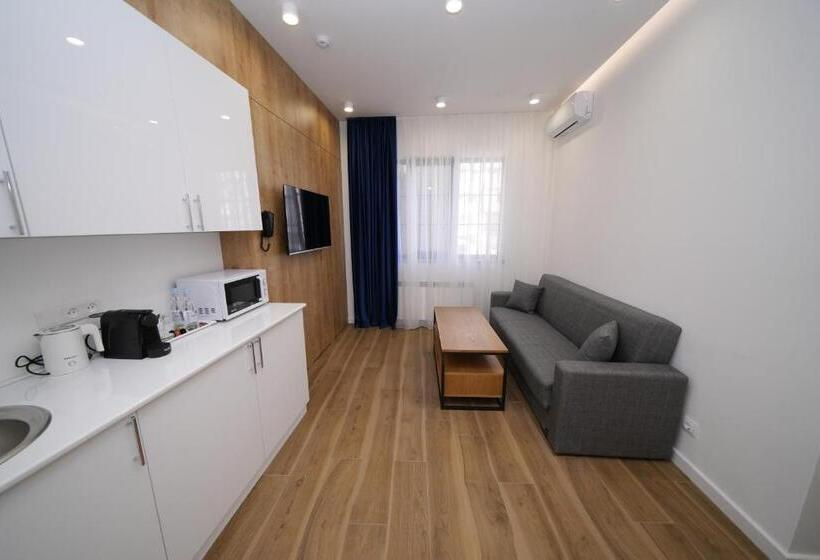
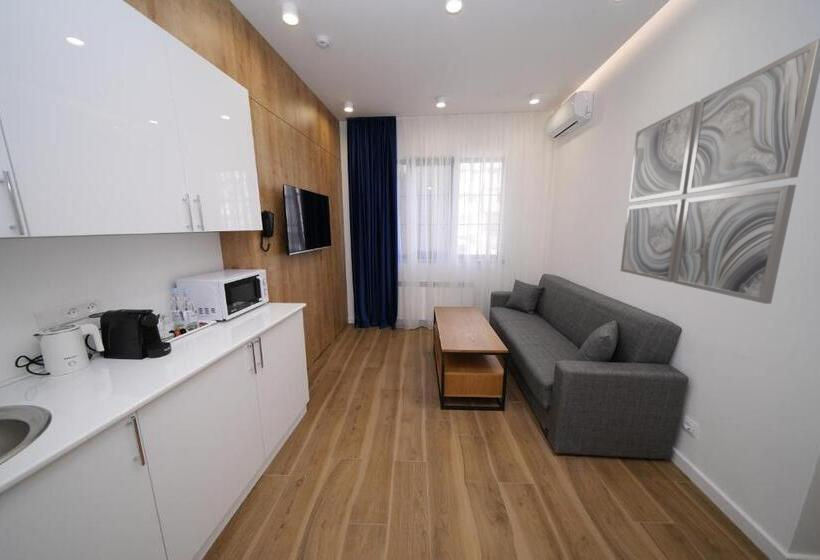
+ wall art [620,38,820,305]
